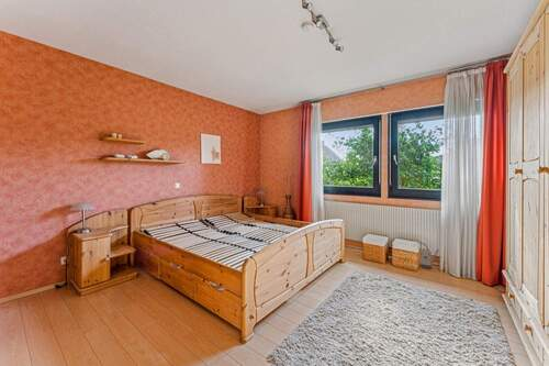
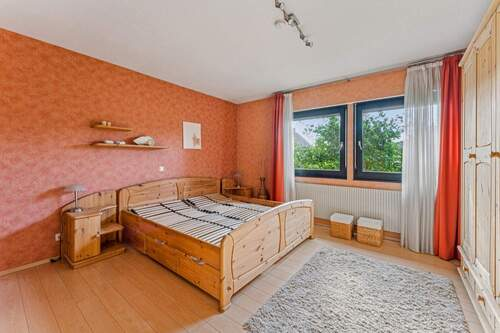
- watering can [417,241,440,270]
